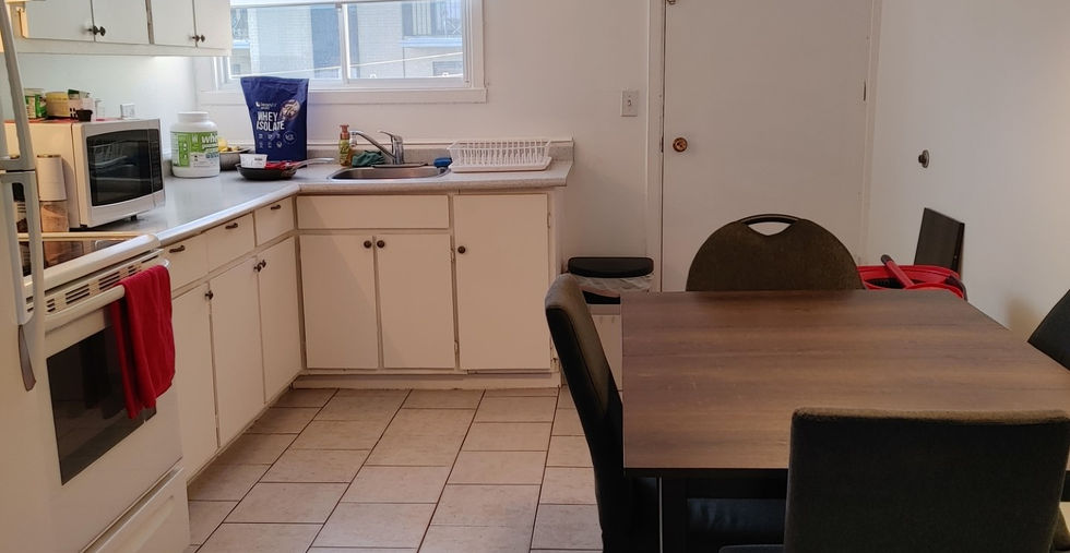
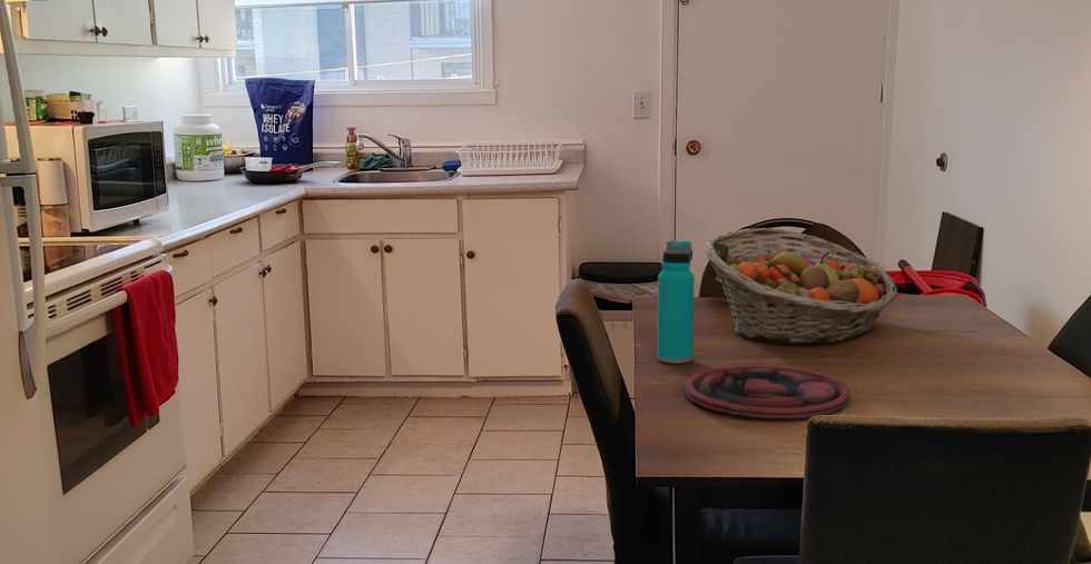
+ water bottle [657,240,695,365]
+ plate [685,364,852,419]
+ fruit basket [702,227,898,345]
